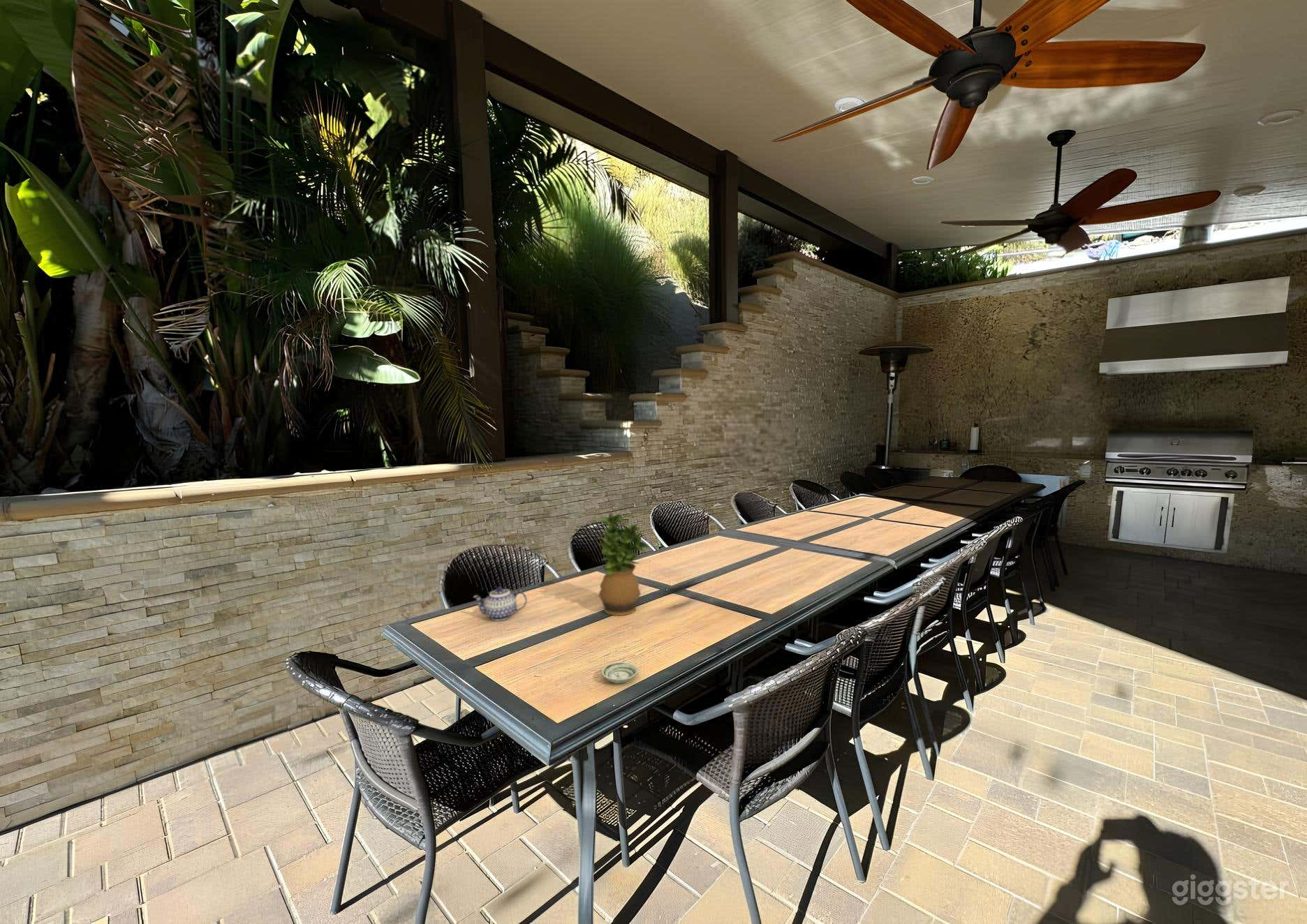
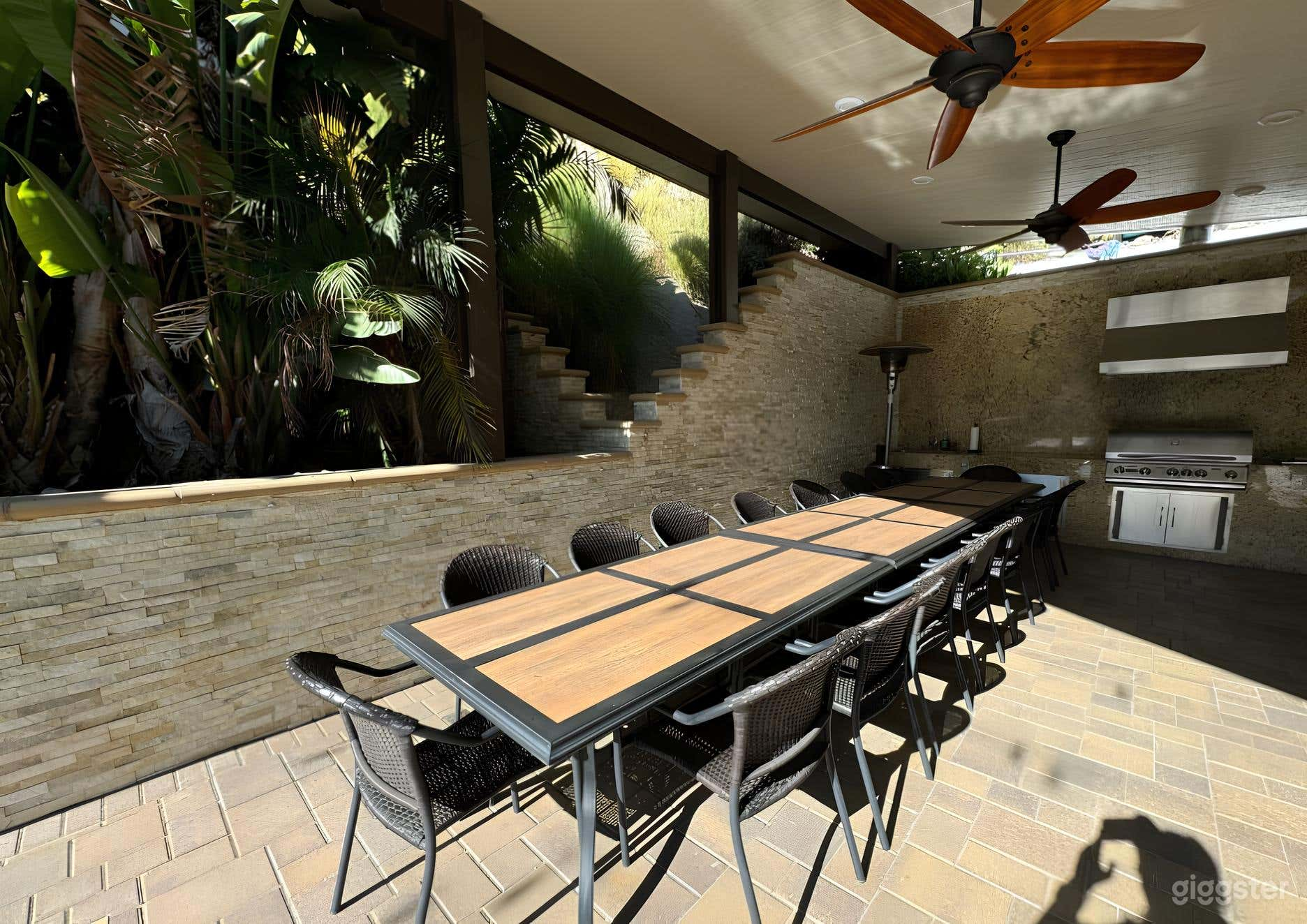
- saucer [600,662,638,684]
- teapot [473,586,528,622]
- potted plant [596,513,649,616]
